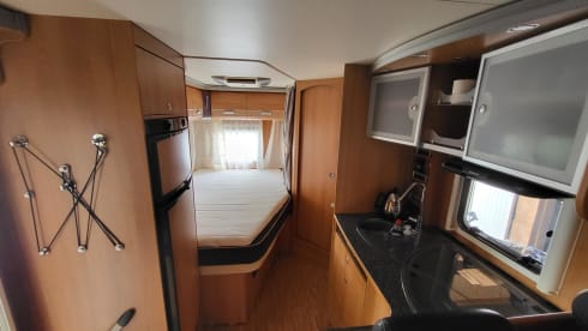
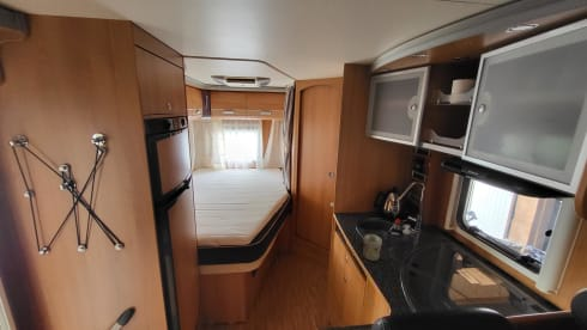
+ jar [362,233,383,262]
